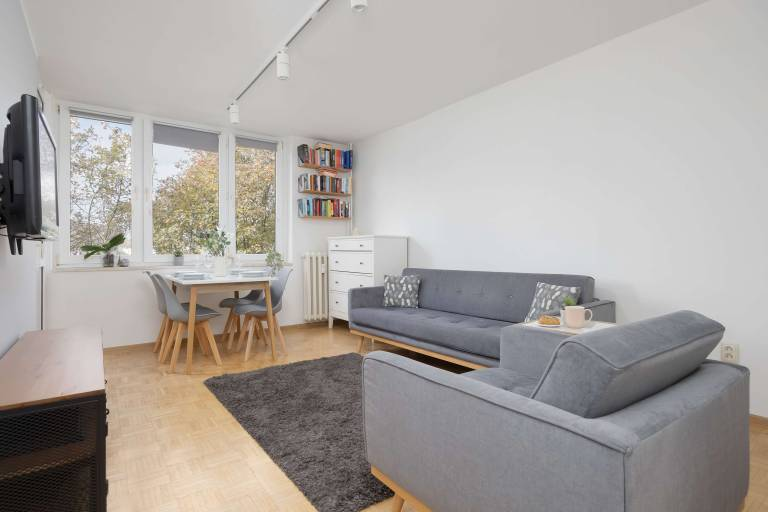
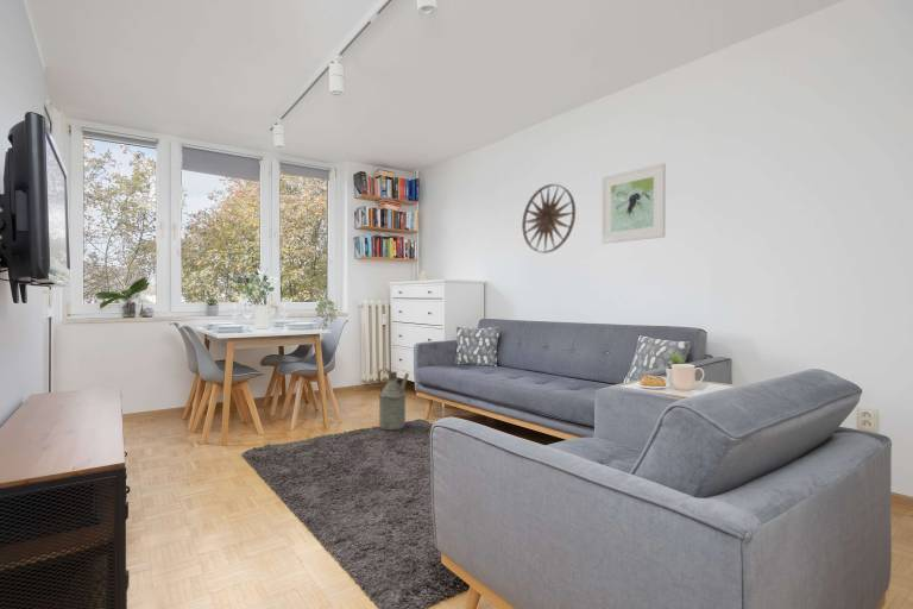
+ wall art [521,183,577,255]
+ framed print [600,162,667,245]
+ watering can [377,368,410,432]
